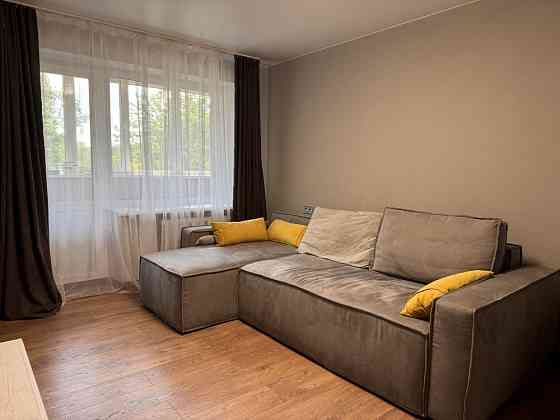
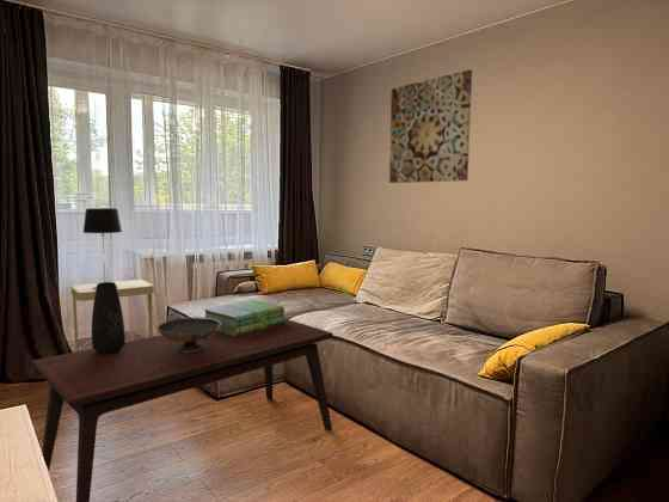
+ decorative bowl [155,316,221,353]
+ table lamp [81,207,123,289]
+ coffee table [30,318,334,502]
+ side table [69,278,155,353]
+ vase [91,281,125,354]
+ stack of books [203,299,288,337]
+ wall art [388,68,473,184]
